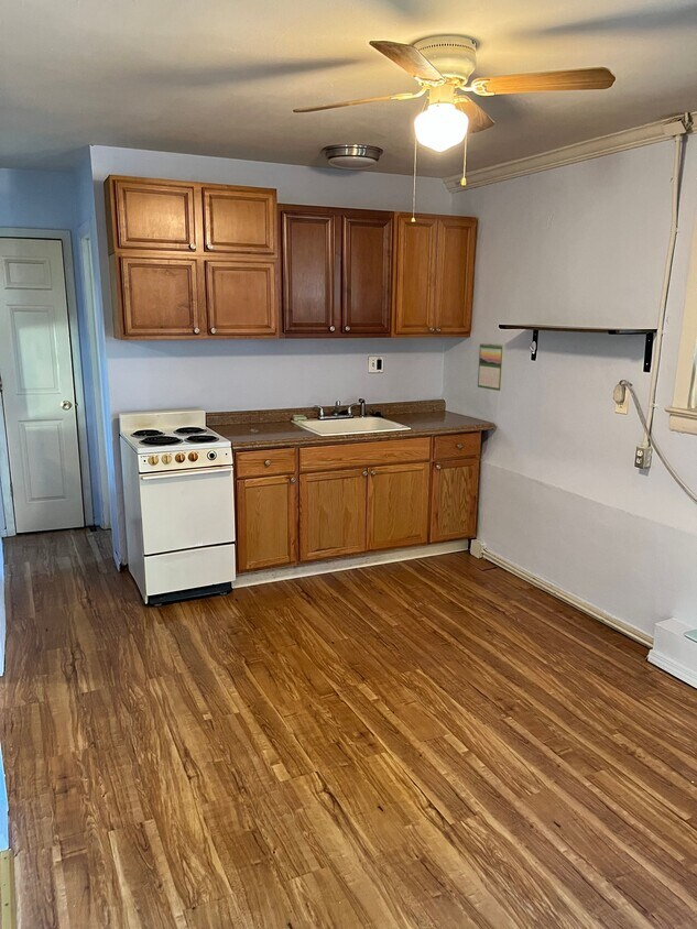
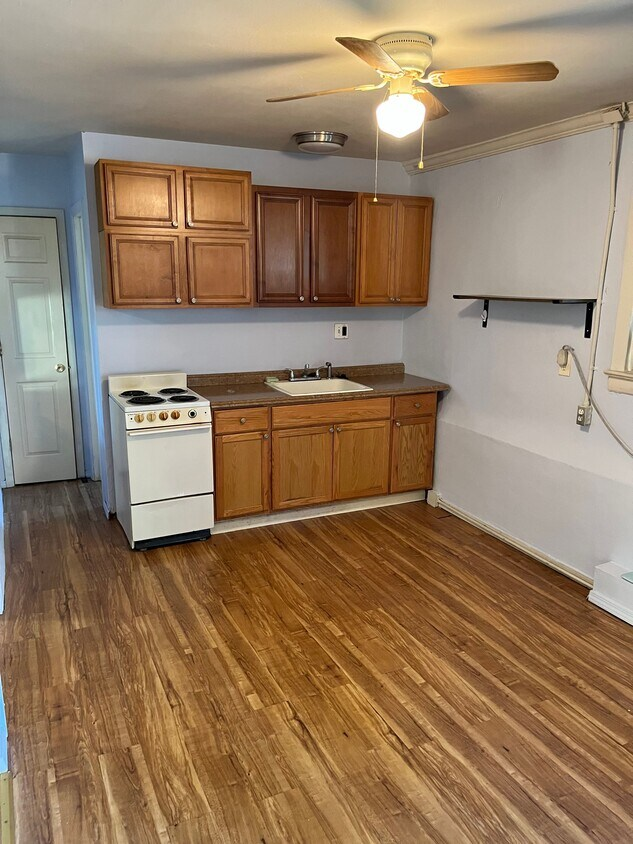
- calendar [477,341,504,392]
